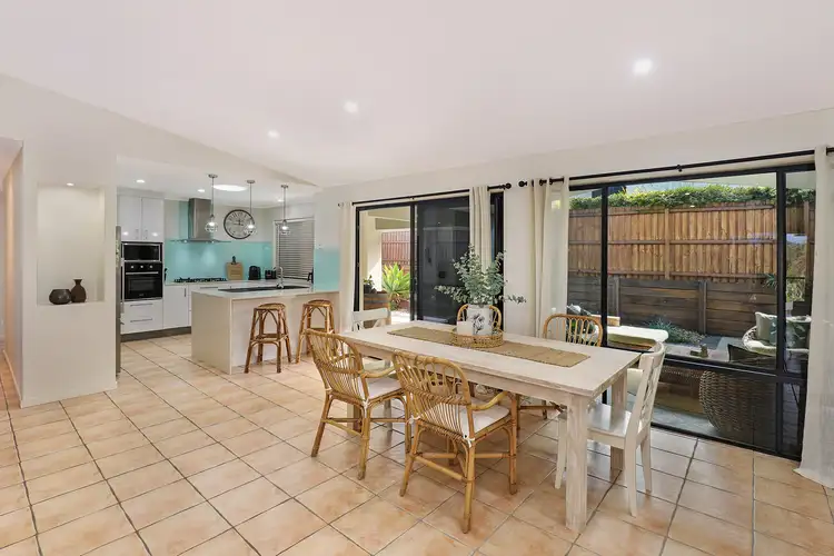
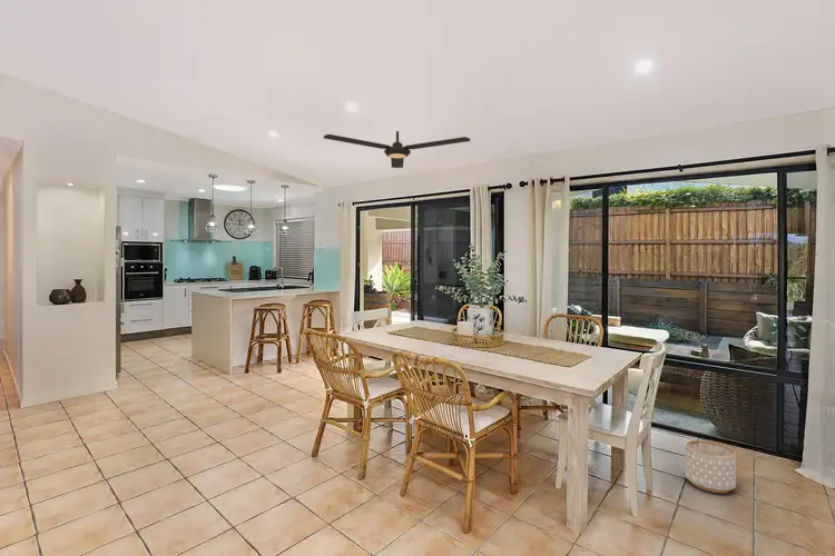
+ ceiling fan [323,130,472,169]
+ planter [684,439,737,494]
